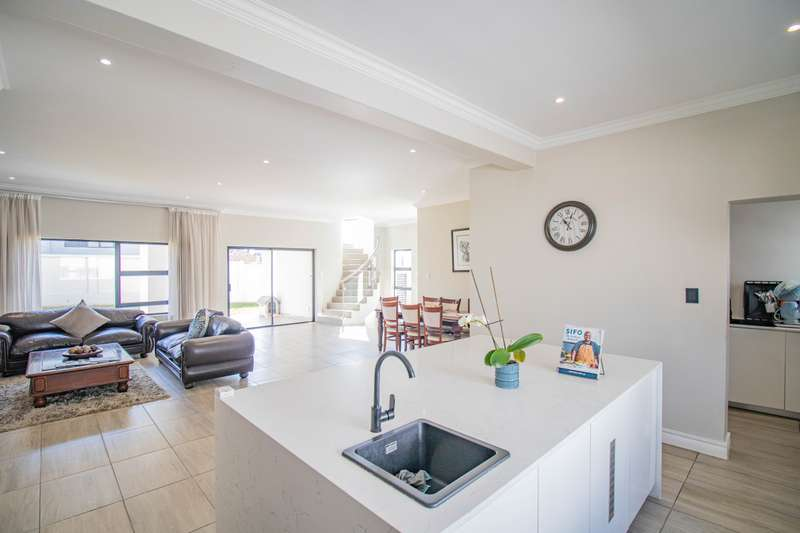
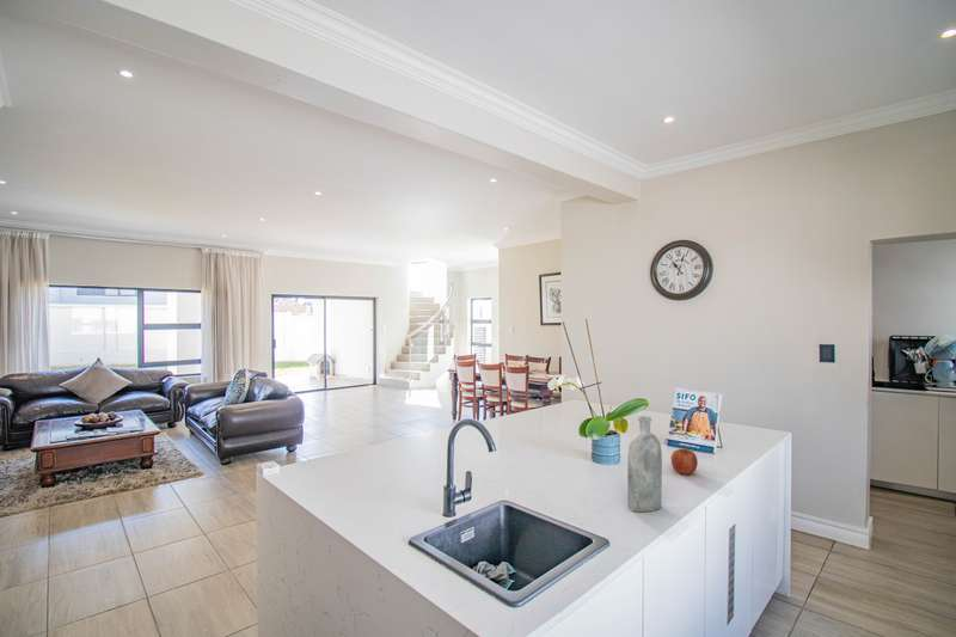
+ fruit [670,447,699,476]
+ bottle [626,415,663,513]
